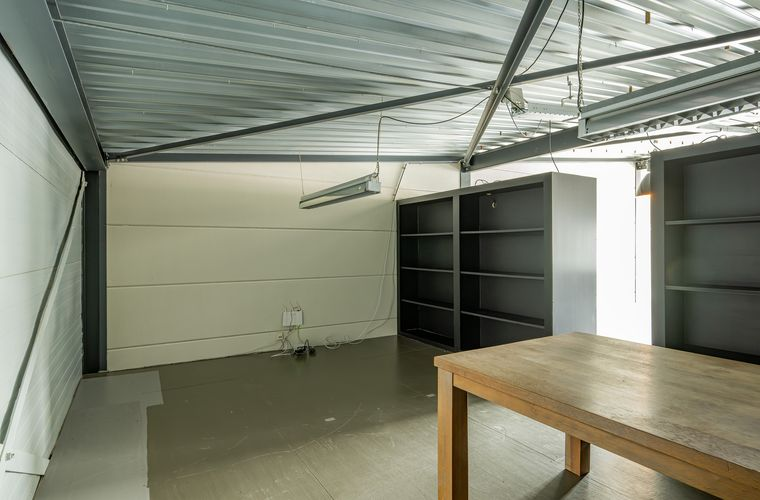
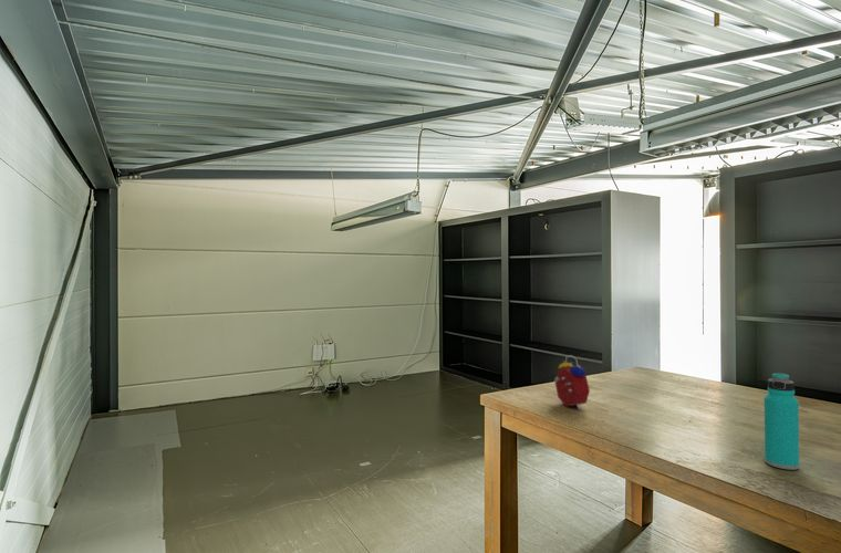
+ alarm clock [552,354,591,410]
+ water bottle [764,372,800,471]
